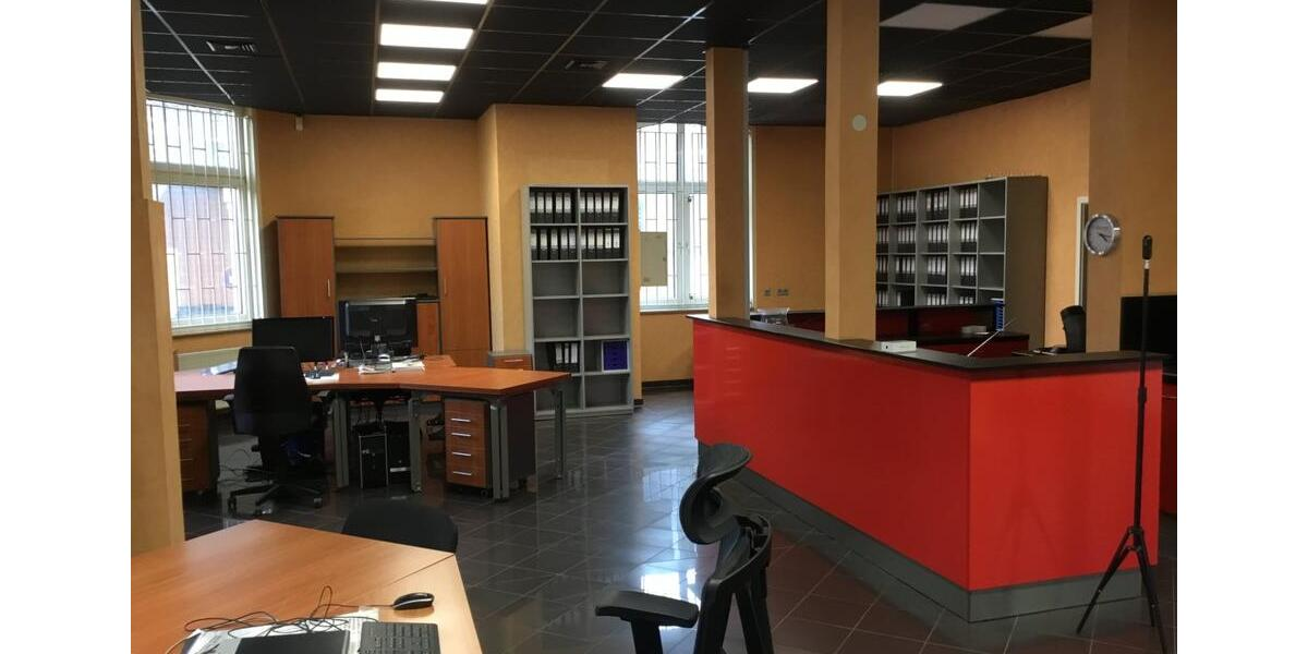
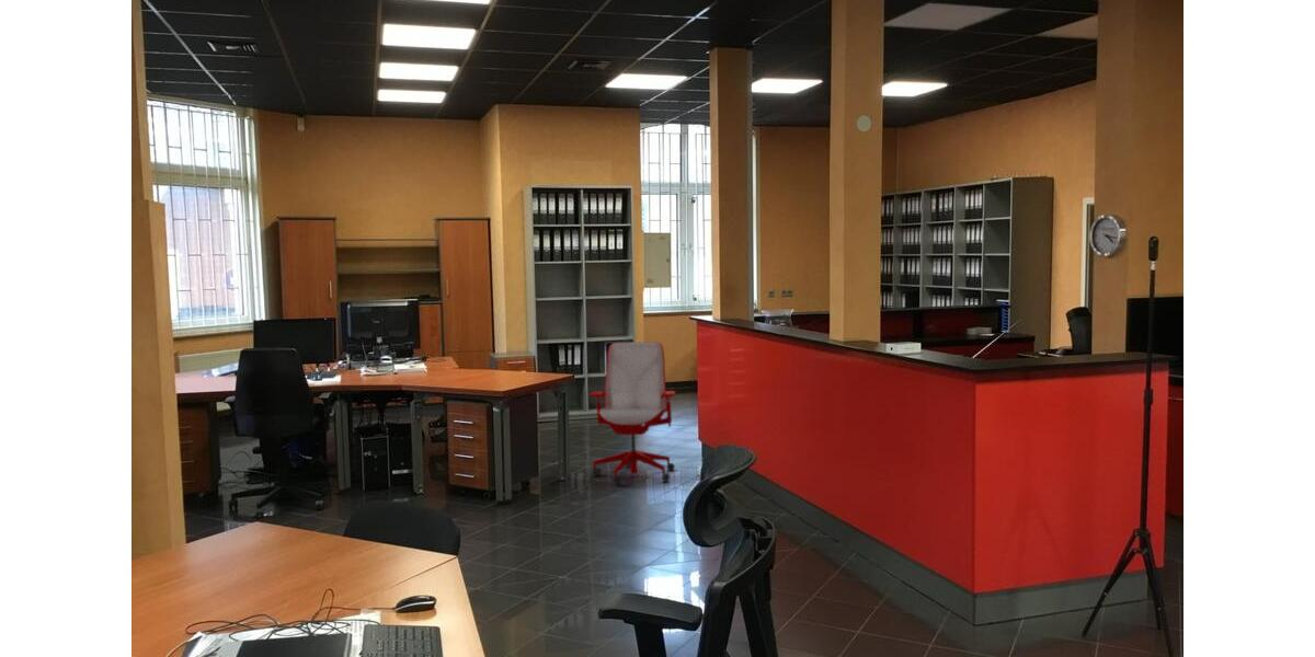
+ office chair [587,341,676,486]
